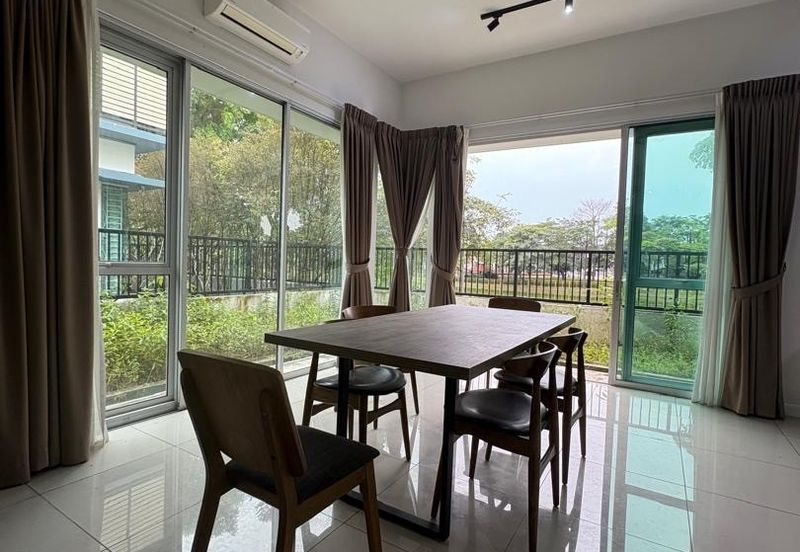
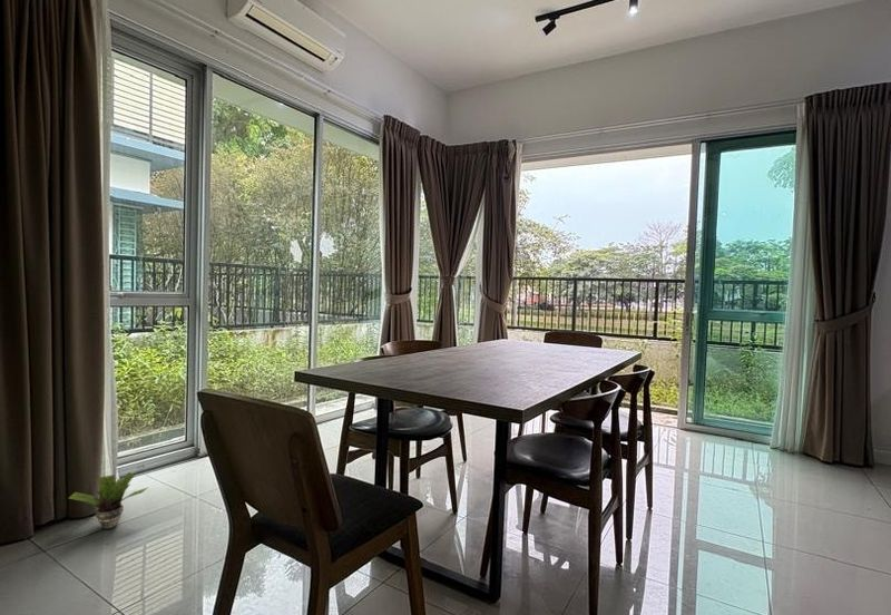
+ potted plant [68,471,148,530]
